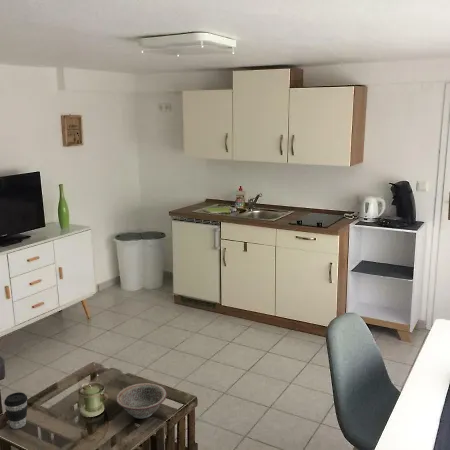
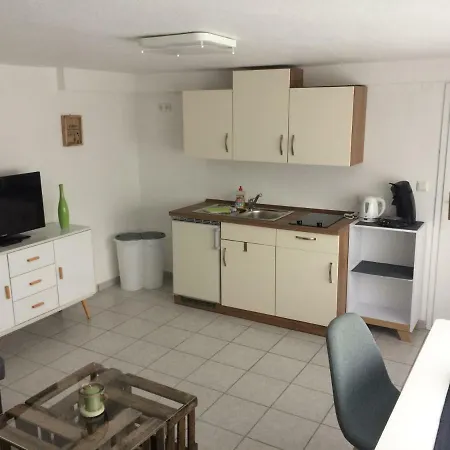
- decorative bowl [115,382,168,420]
- coffee cup [3,391,29,430]
